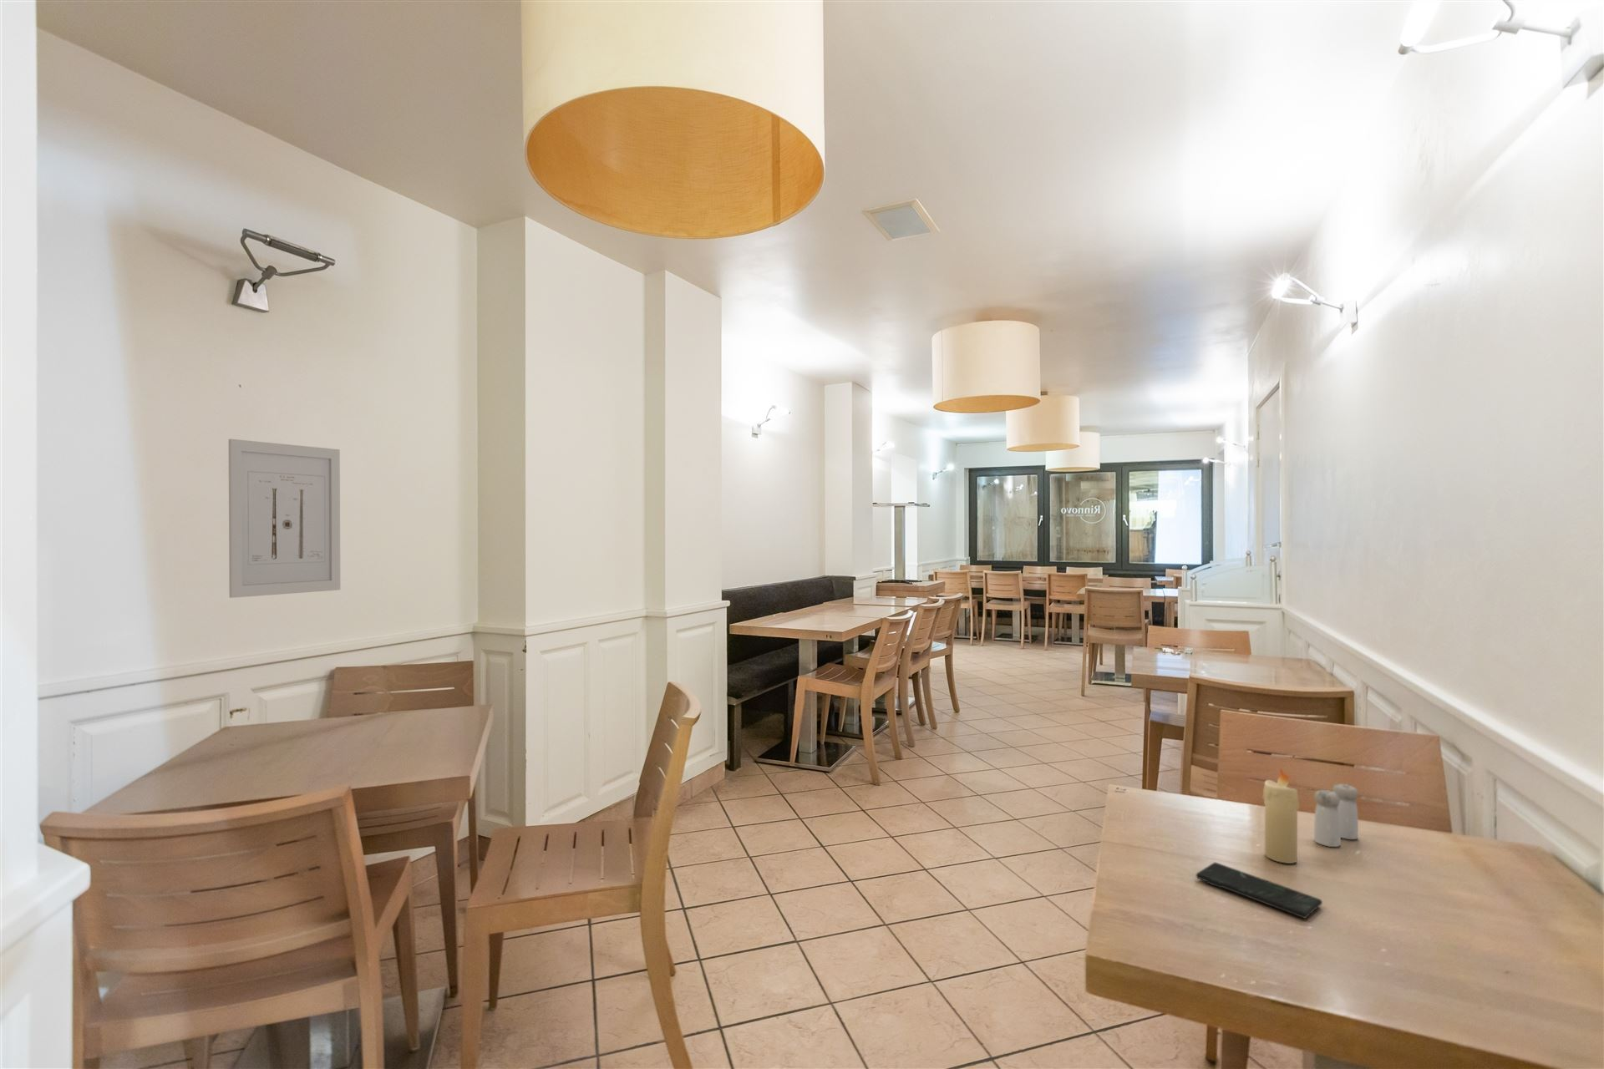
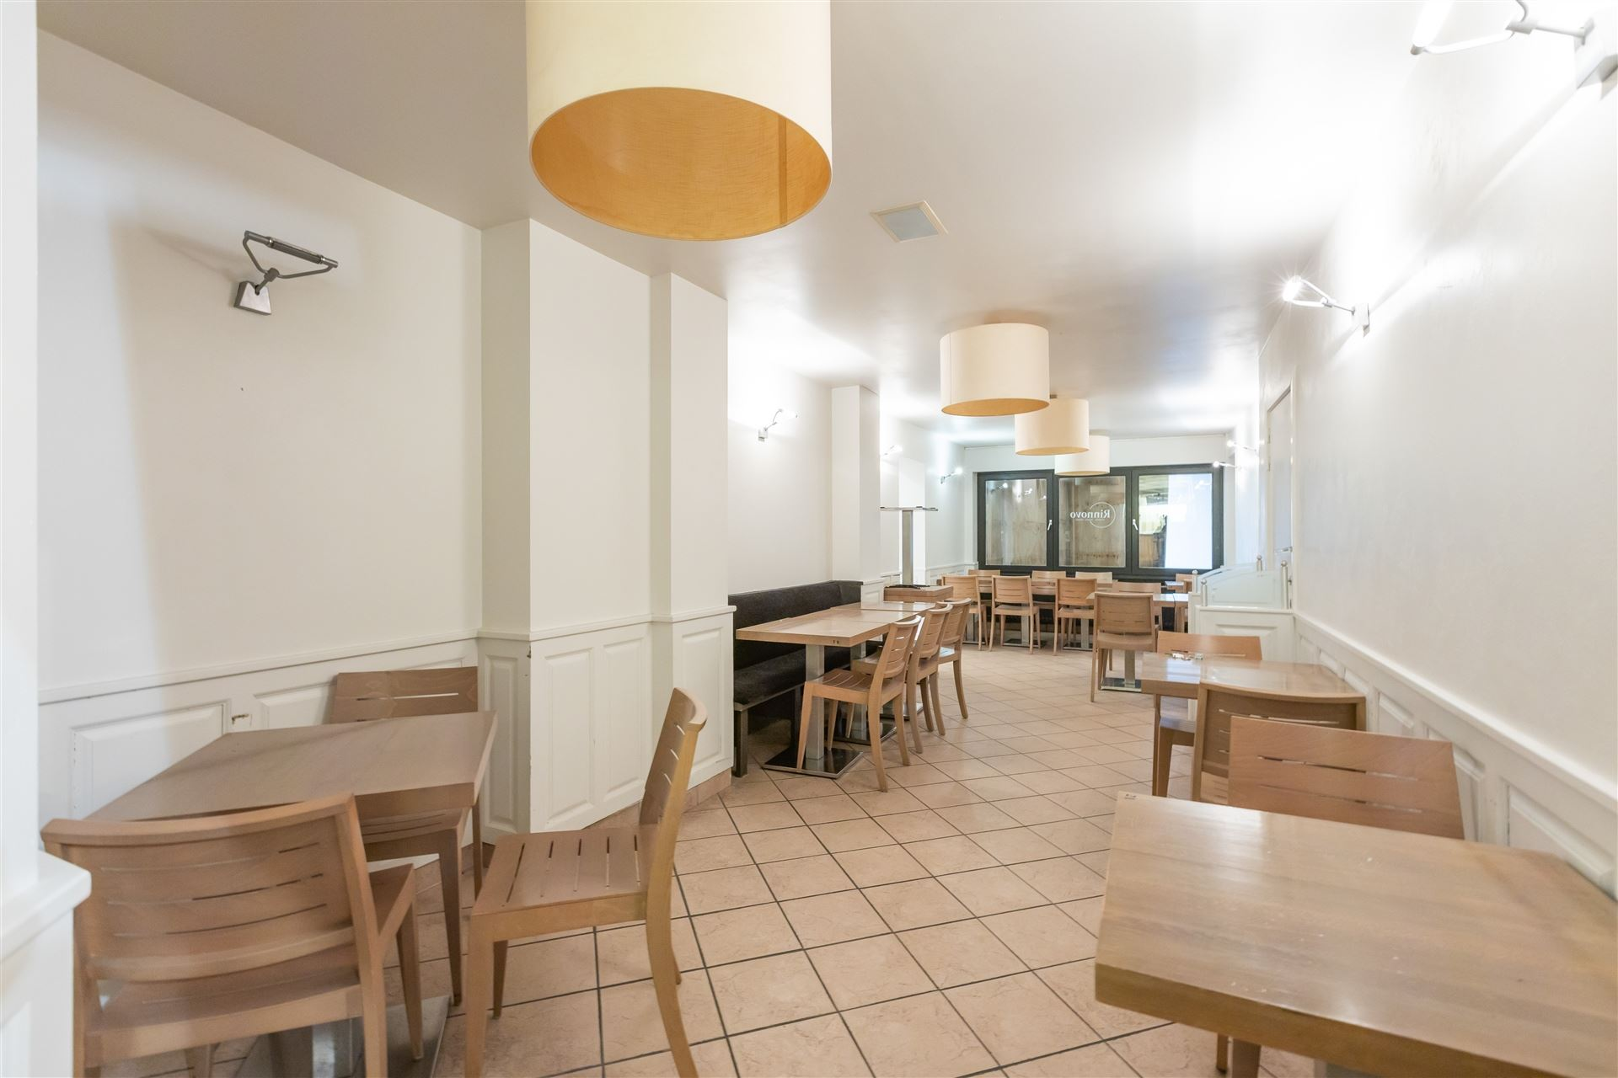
- salt and pepper shaker [1313,784,1359,847]
- candle [1263,767,1300,864]
- wall art [228,438,341,599]
- smartphone [1196,861,1324,920]
